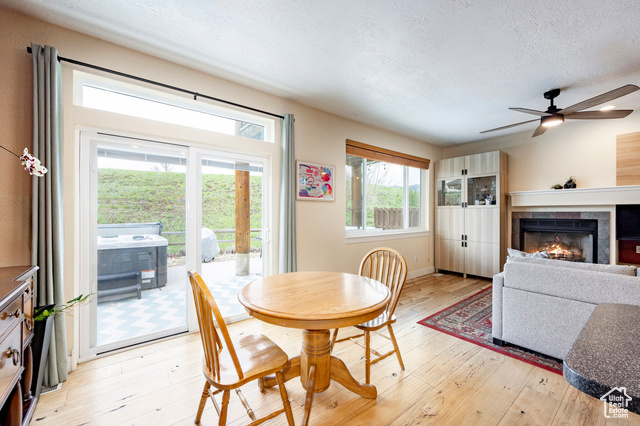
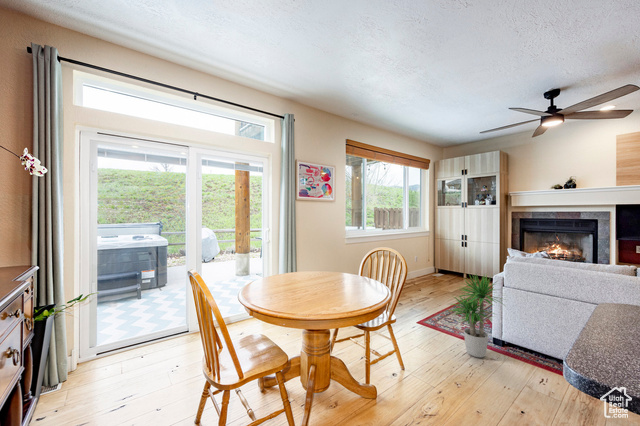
+ potted plant [446,273,507,358]
